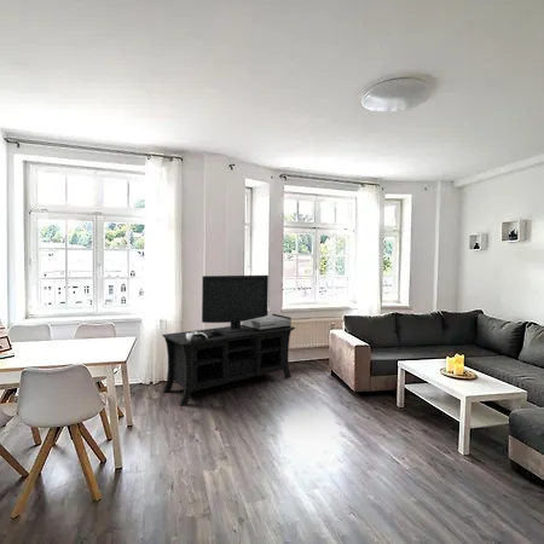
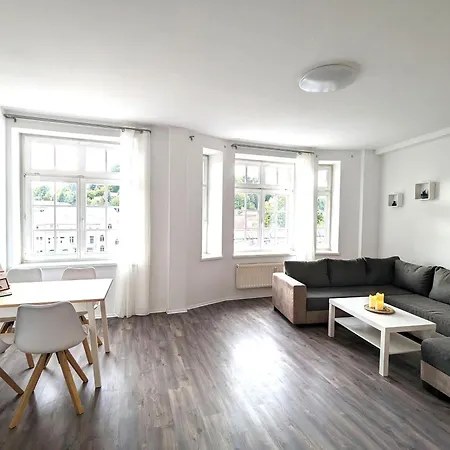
- media console [161,274,296,407]
